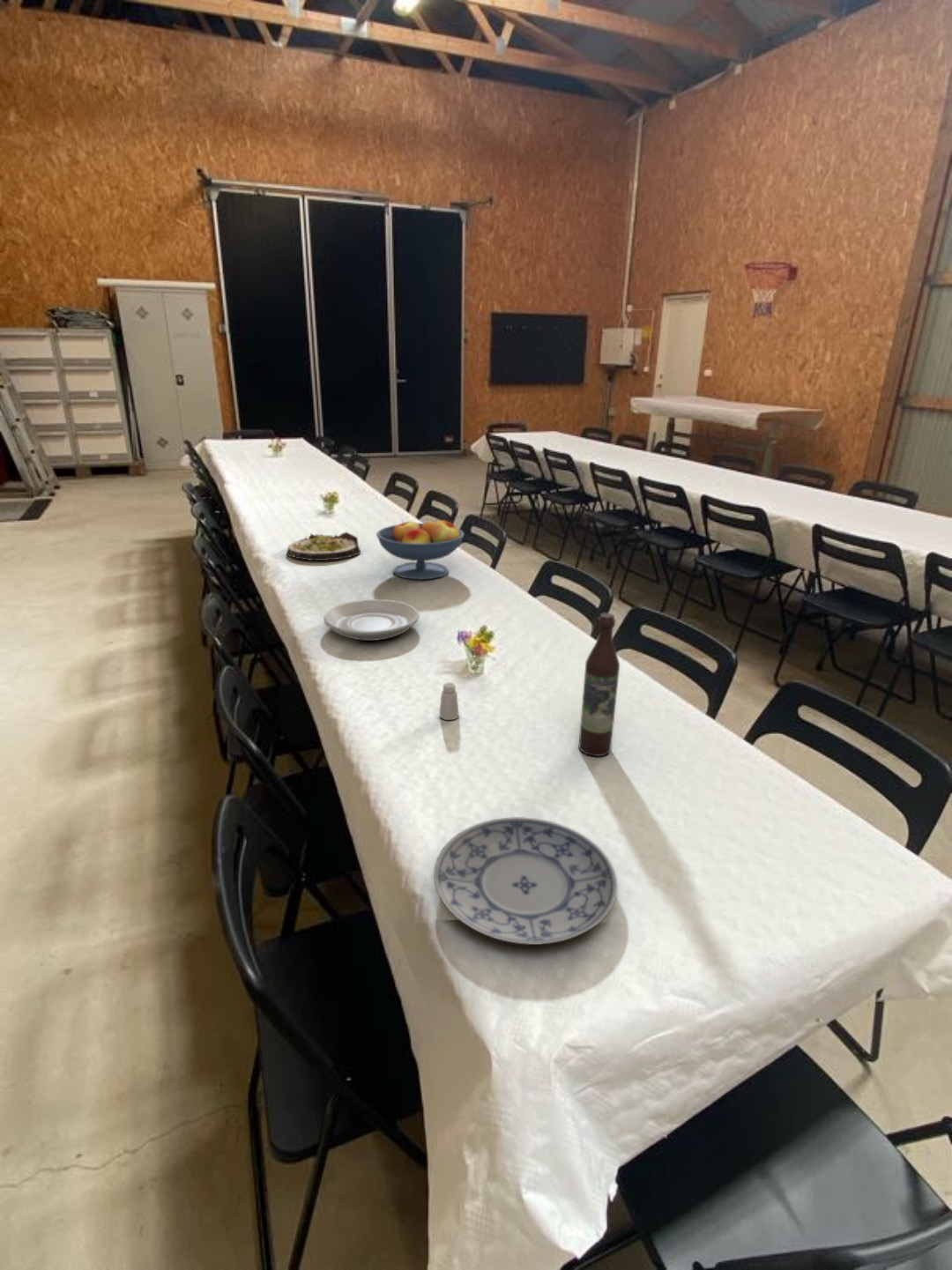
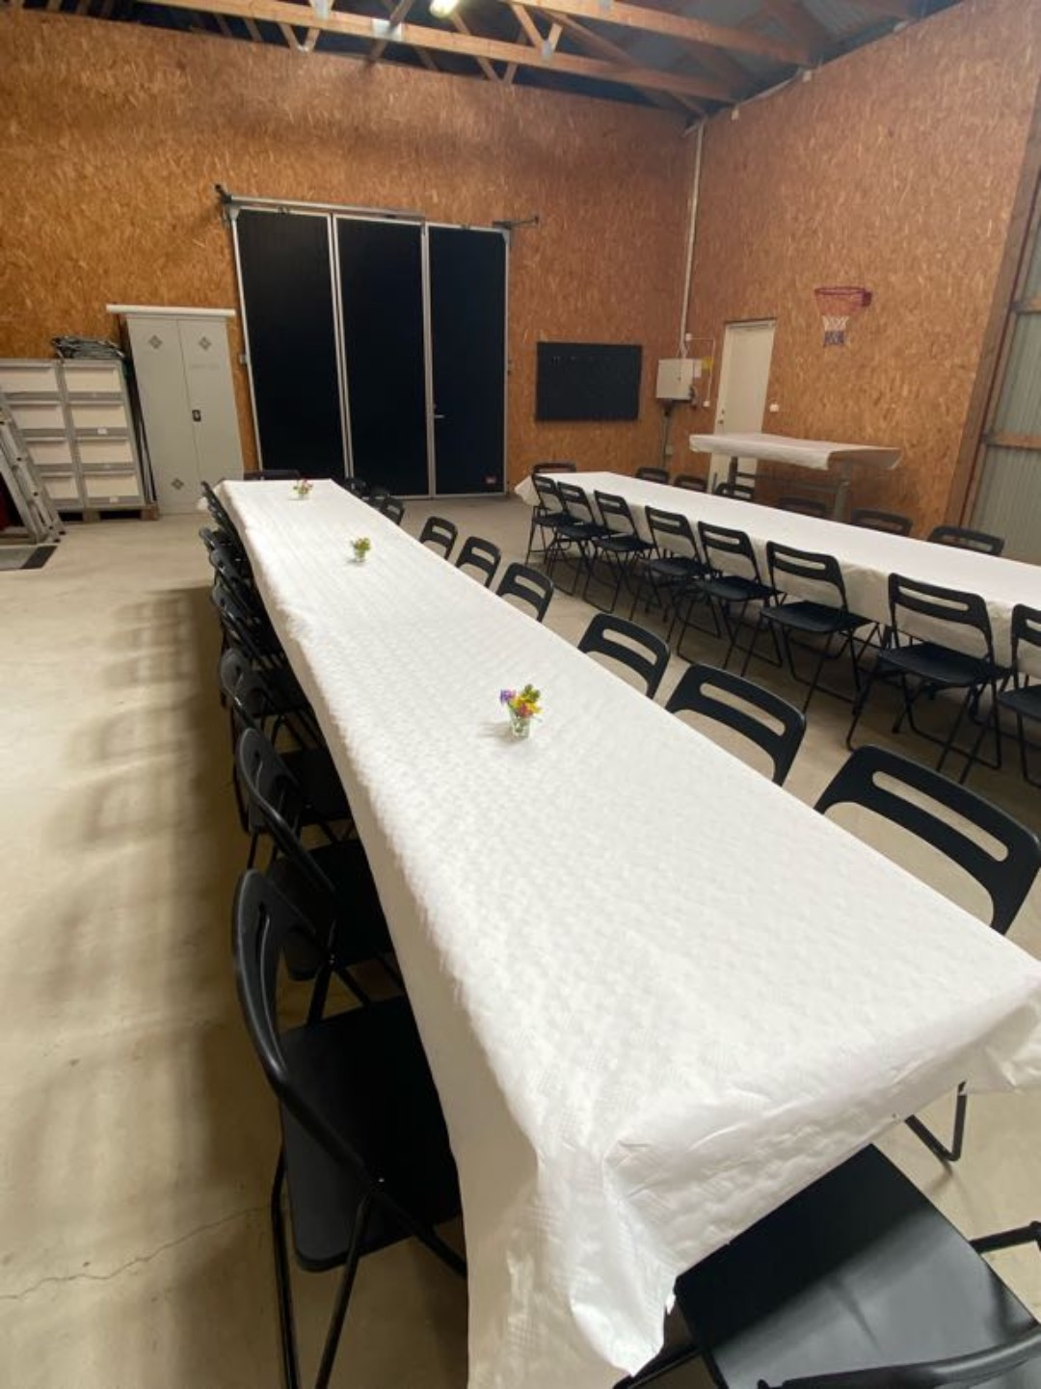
- plate [323,598,420,642]
- salad plate [286,531,361,561]
- plate [433,816,618,946]
- fruit bowl [376,518,465,581]
- saltshaker [439,681,459,721]
- wine bottle [578,612,621,757]
